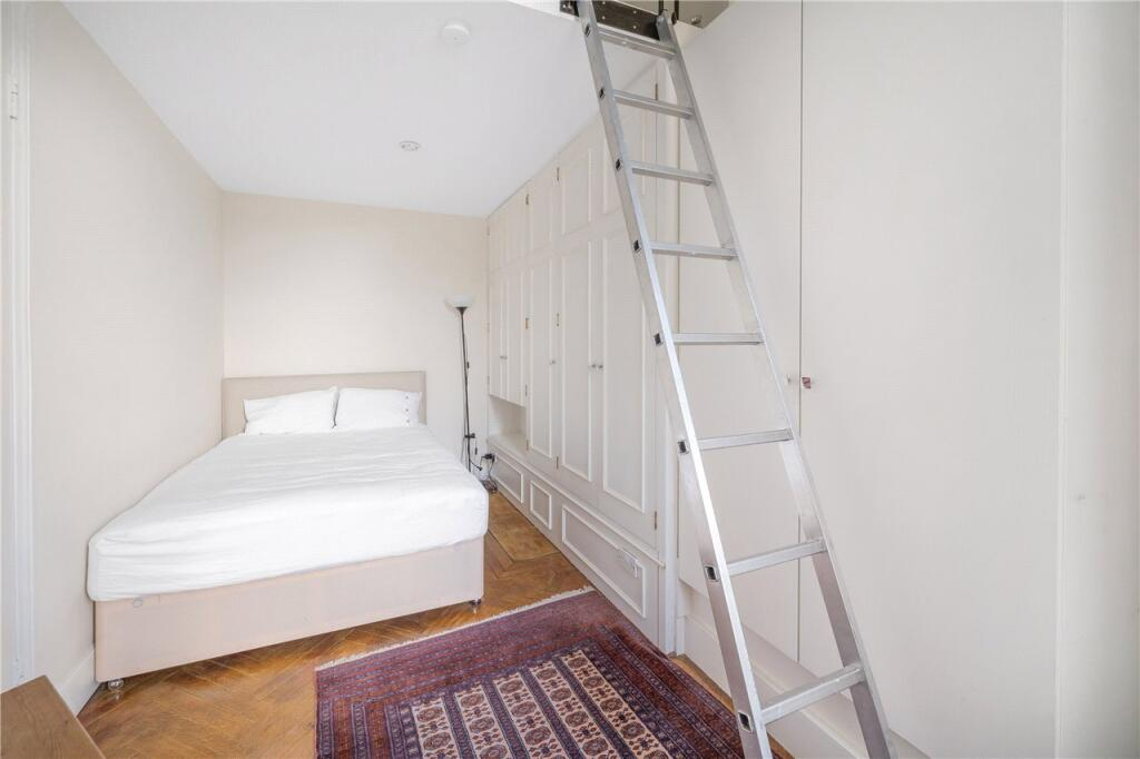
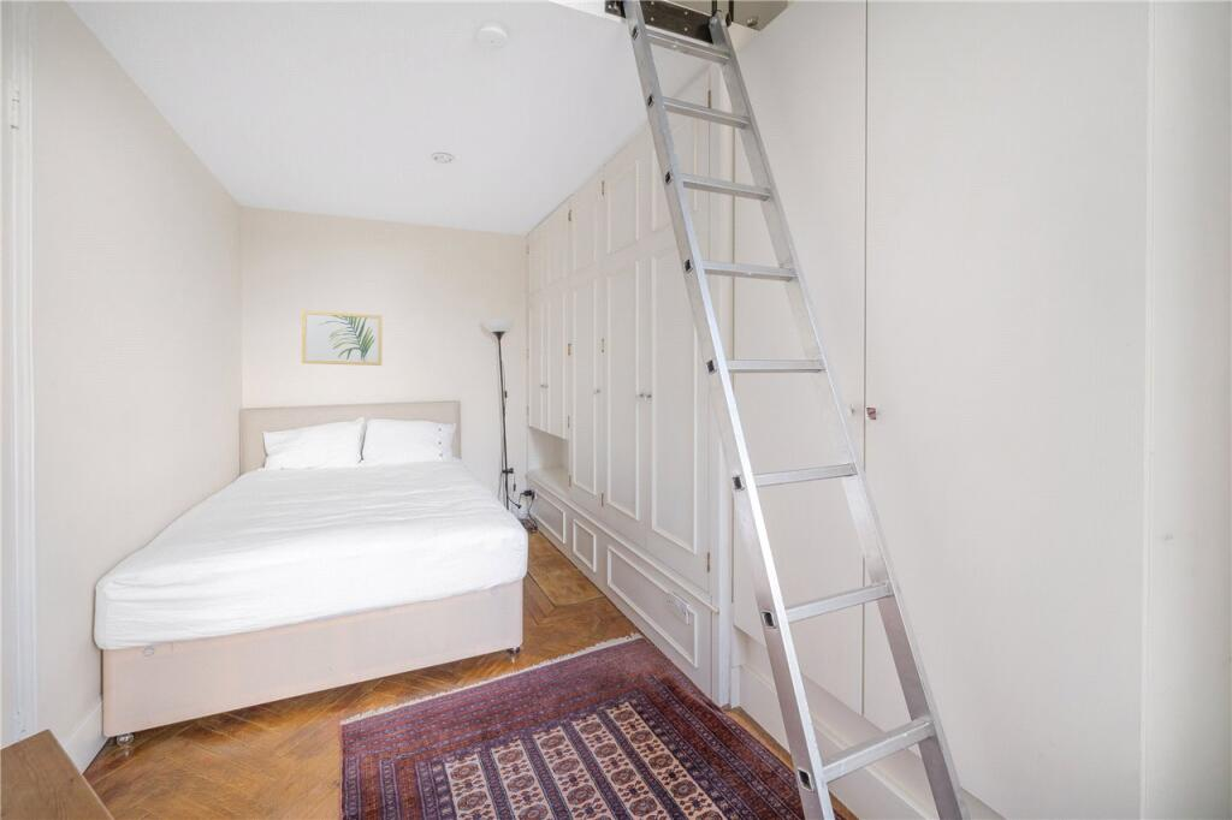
+ wall art [301,309,383,367]
